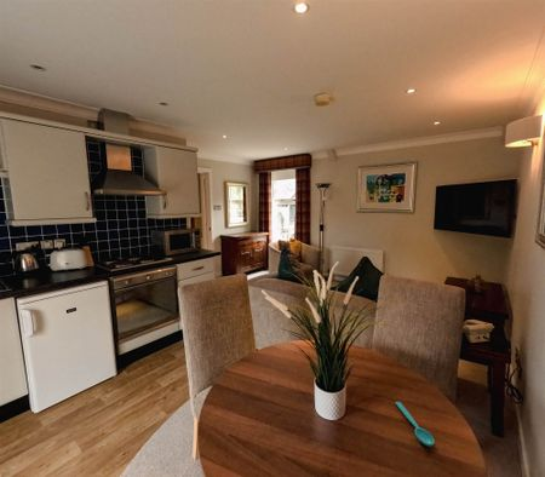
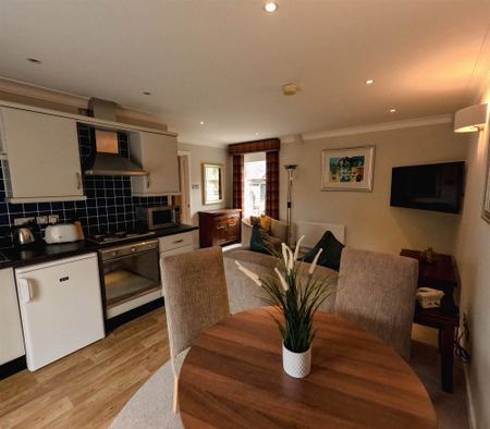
- spoon [394,401,435,447]
